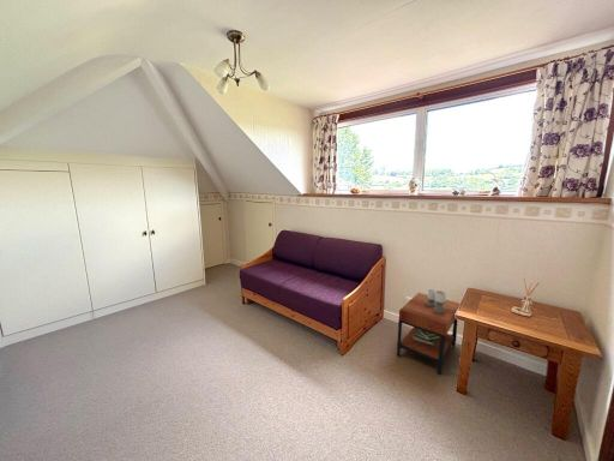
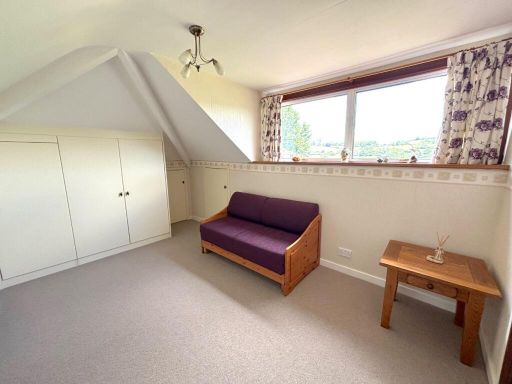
- side table [396,288,460,376]
